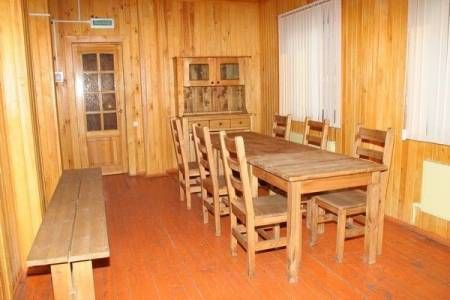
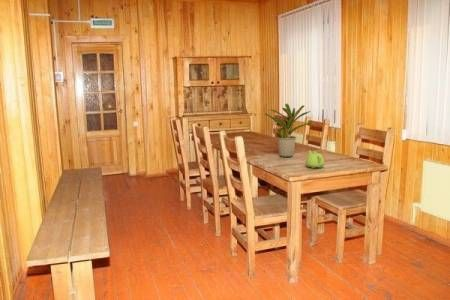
+ teapot [305,149,325,169]
+ potted plant [264,103,313,158]
